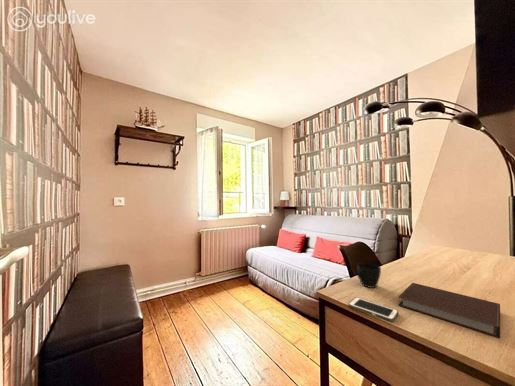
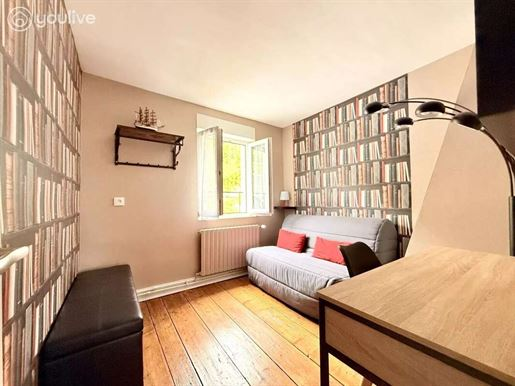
- notebook [397,282,501,339]
- cup [356,262,382,289]
- cell phone [347,296,399,322]
